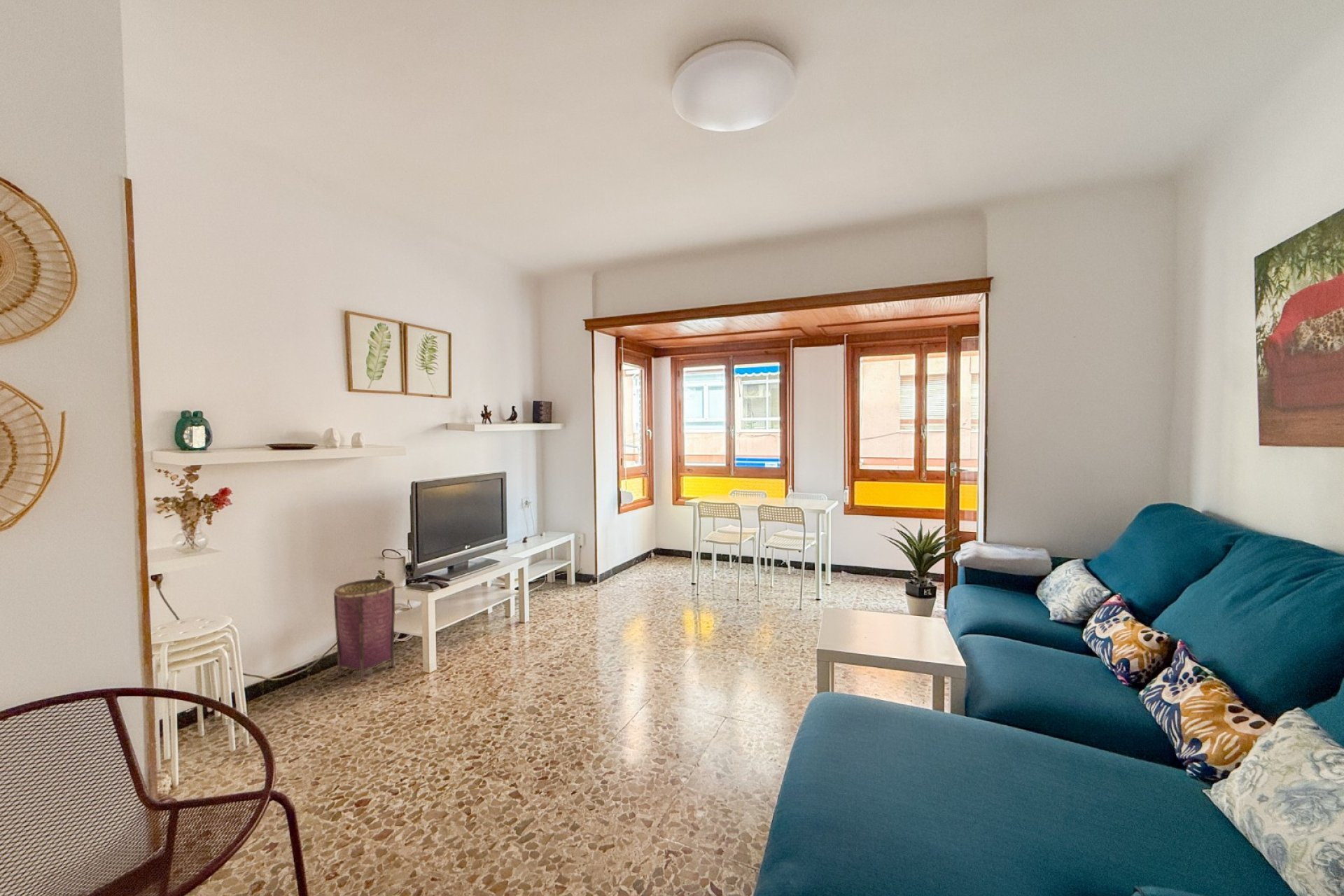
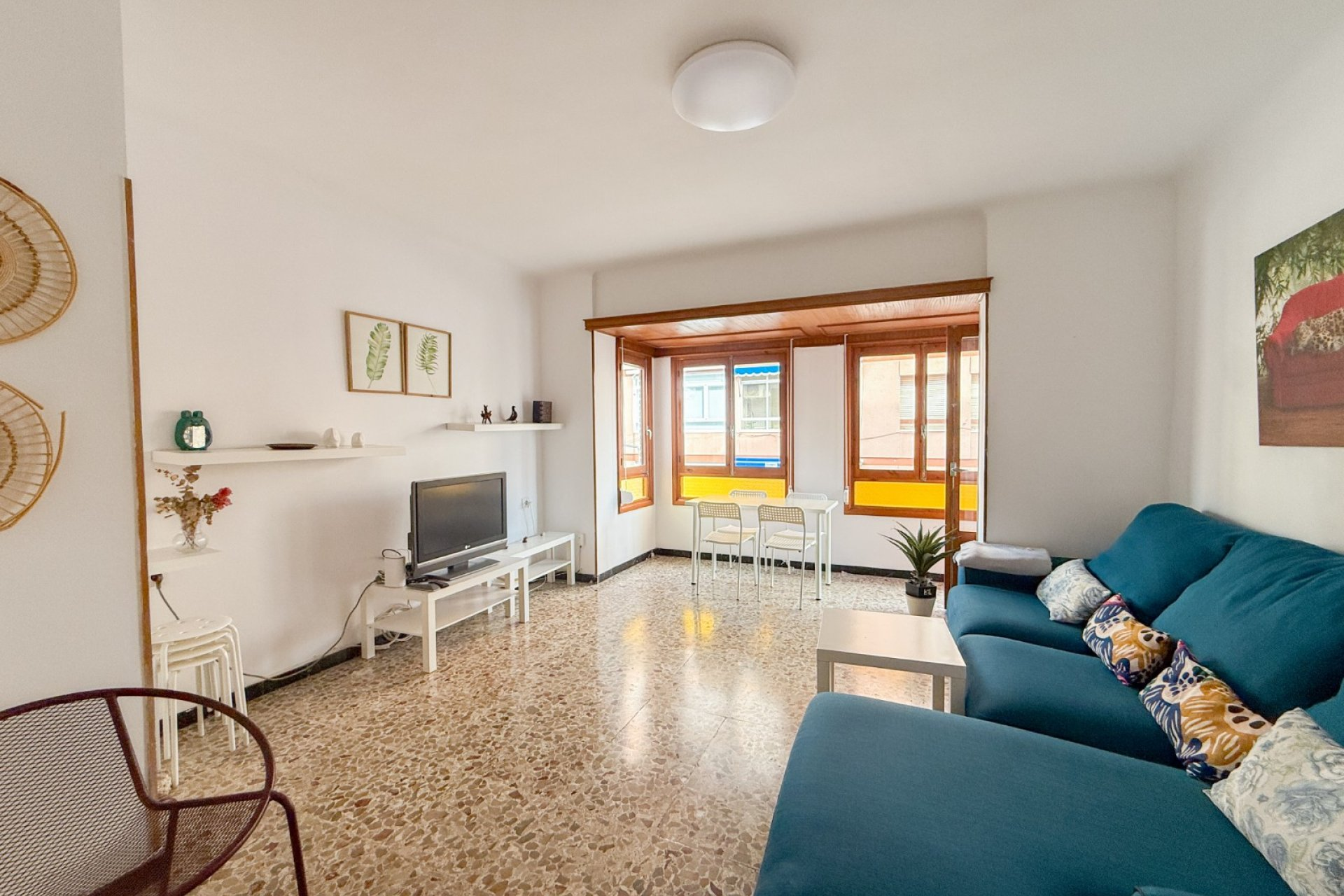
- woven basket [333,578,395,682]
